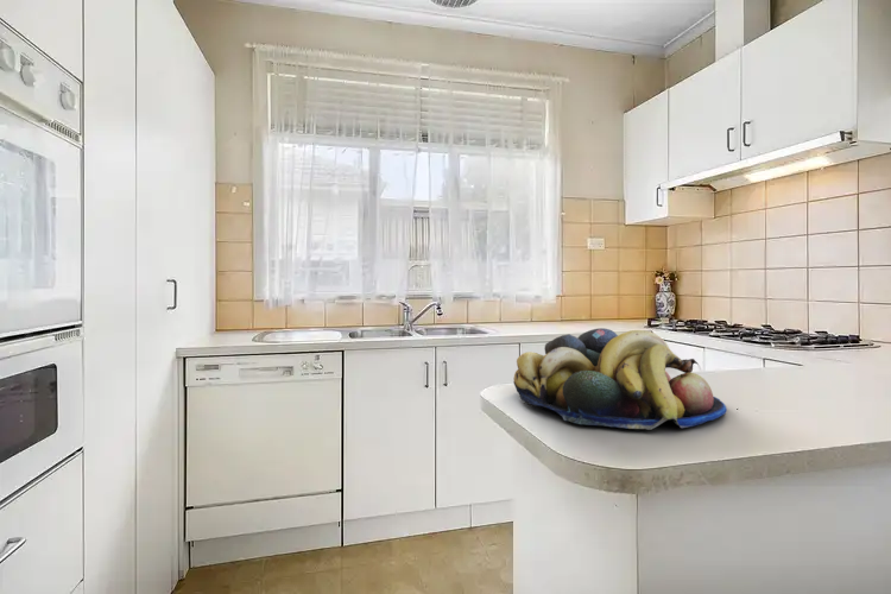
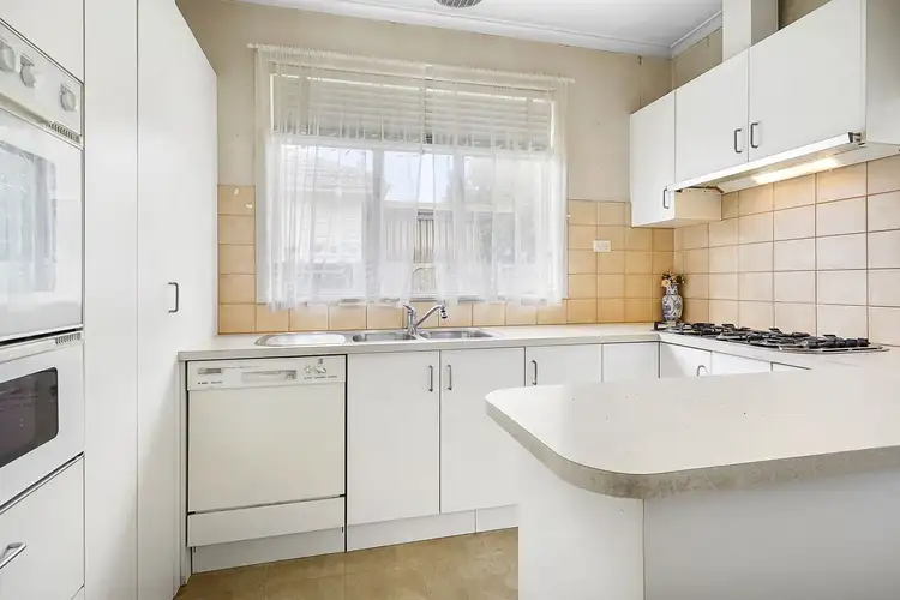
- fruit bowl [512,327,728,431]
